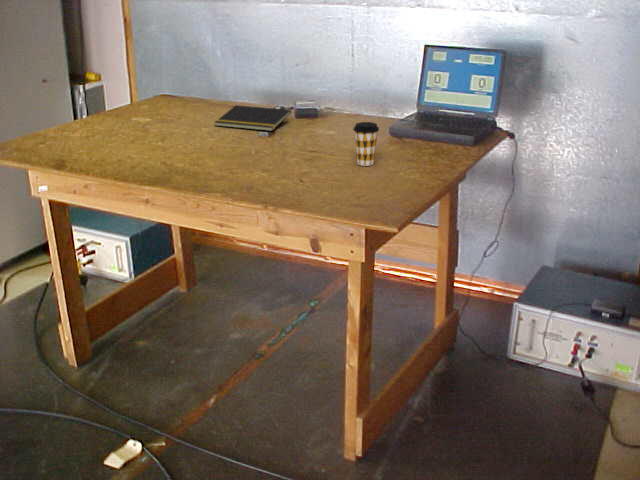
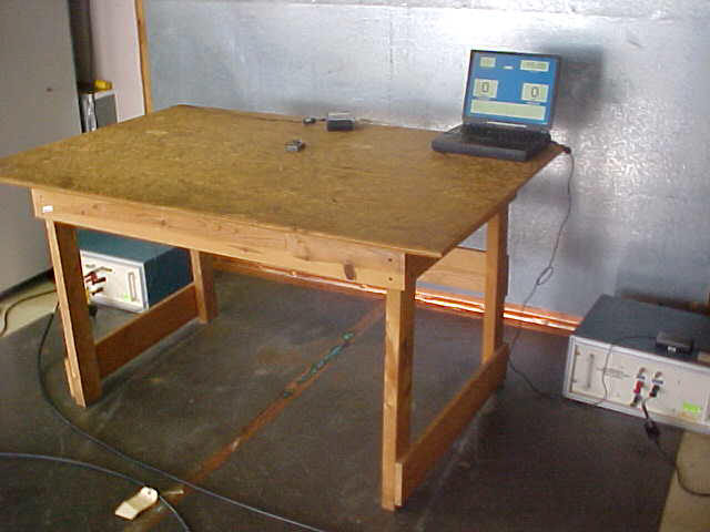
- coffee cup [352,121,380,167]
- notepad [213,104,292,132]
